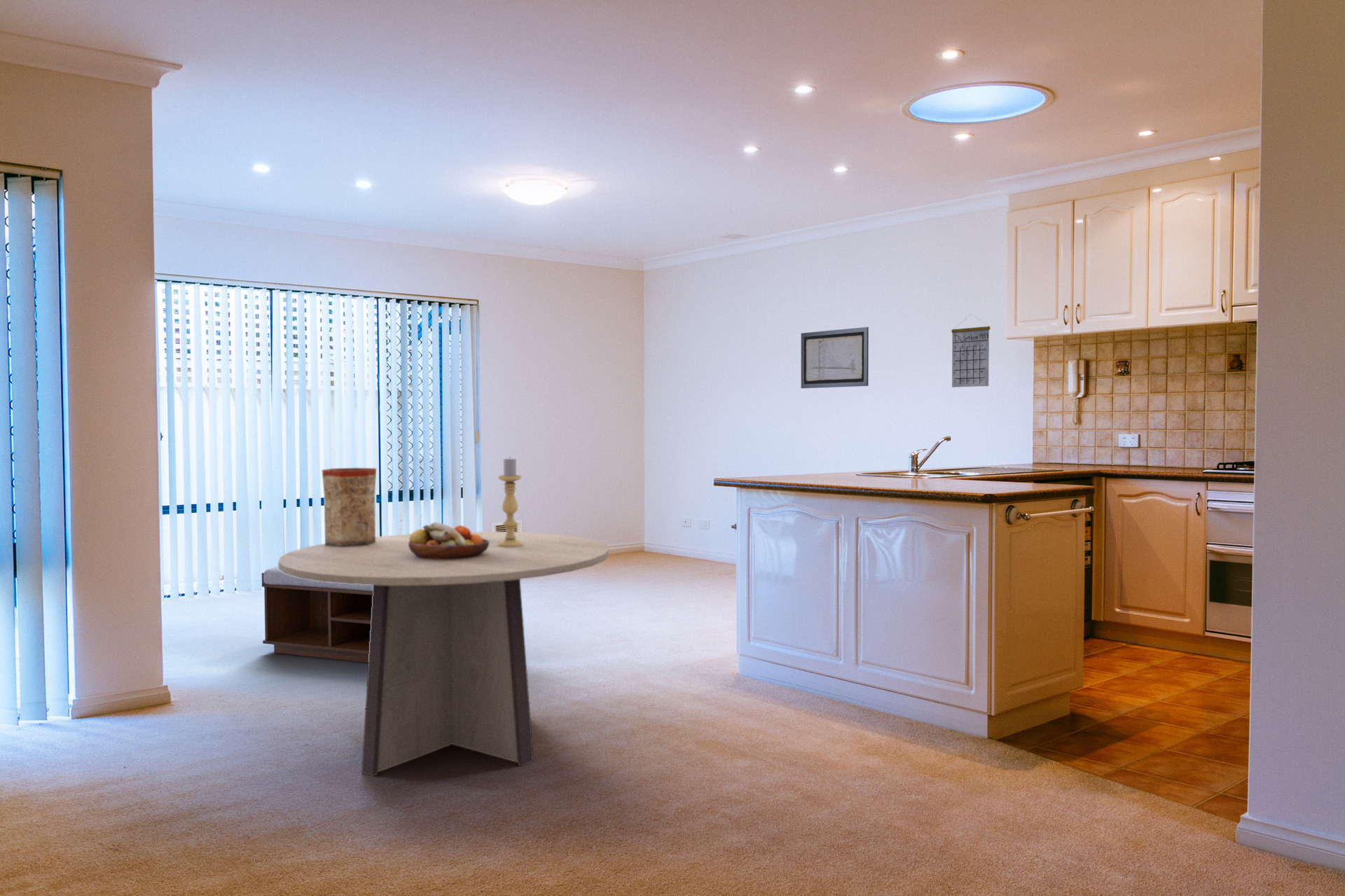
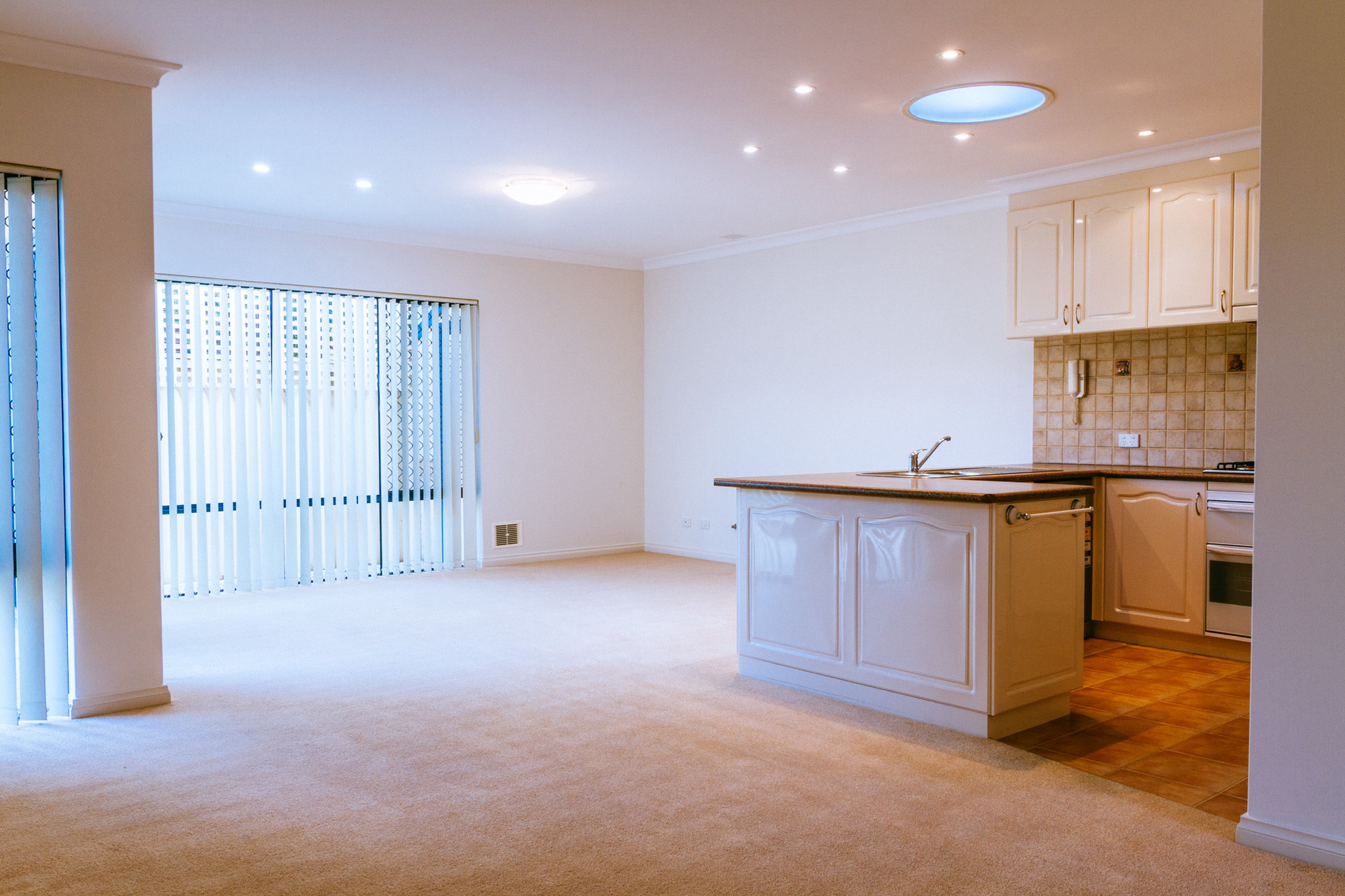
- dining table [277,531,609,777]
- wall art [801,326,869,389]
- candle holder [497,456,523,547]
- bench [261,565,373,663]
- calendar [951,313,991,388]
- vase [322,467,377,547]
- fruit bowl [408,521,489,559]
